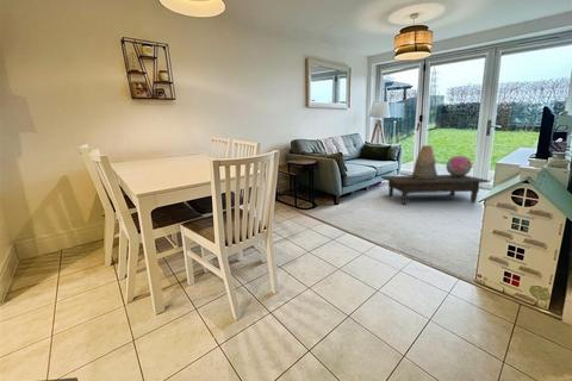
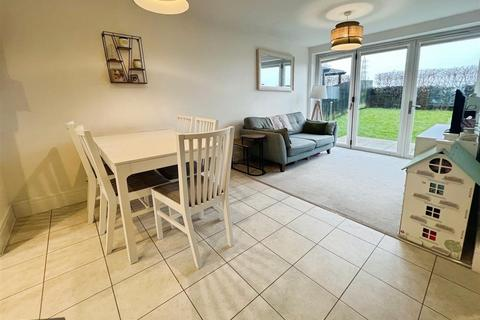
- coffee table [380,174,491,206]
- decorative globe [444,154,473,176]
- decorative urn [411,144,439,179]
